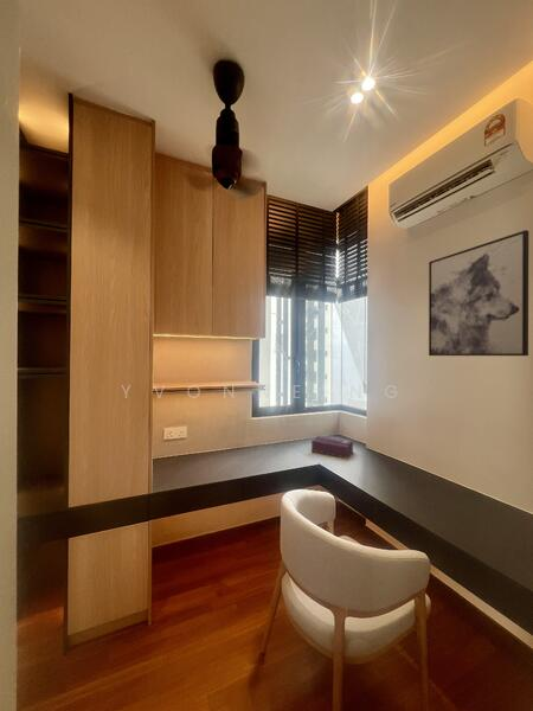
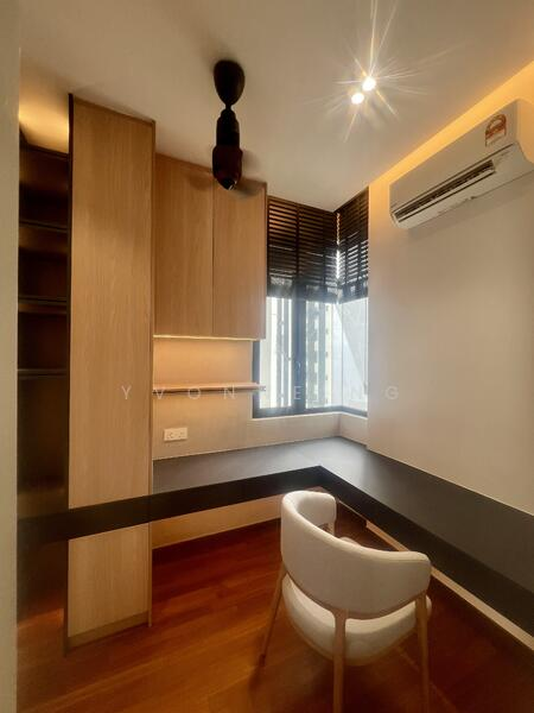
- wall art [428,229,529,357]
- tissue box [310,434,354,460]
